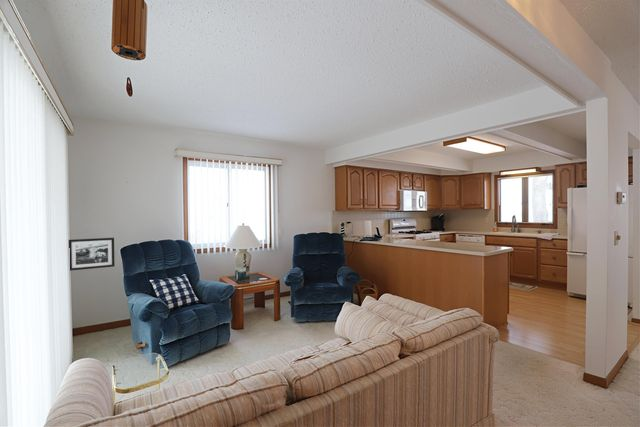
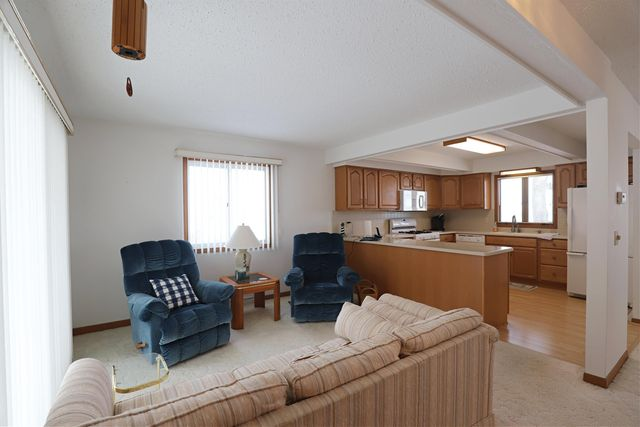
- picture frame [68,237,116,272]
